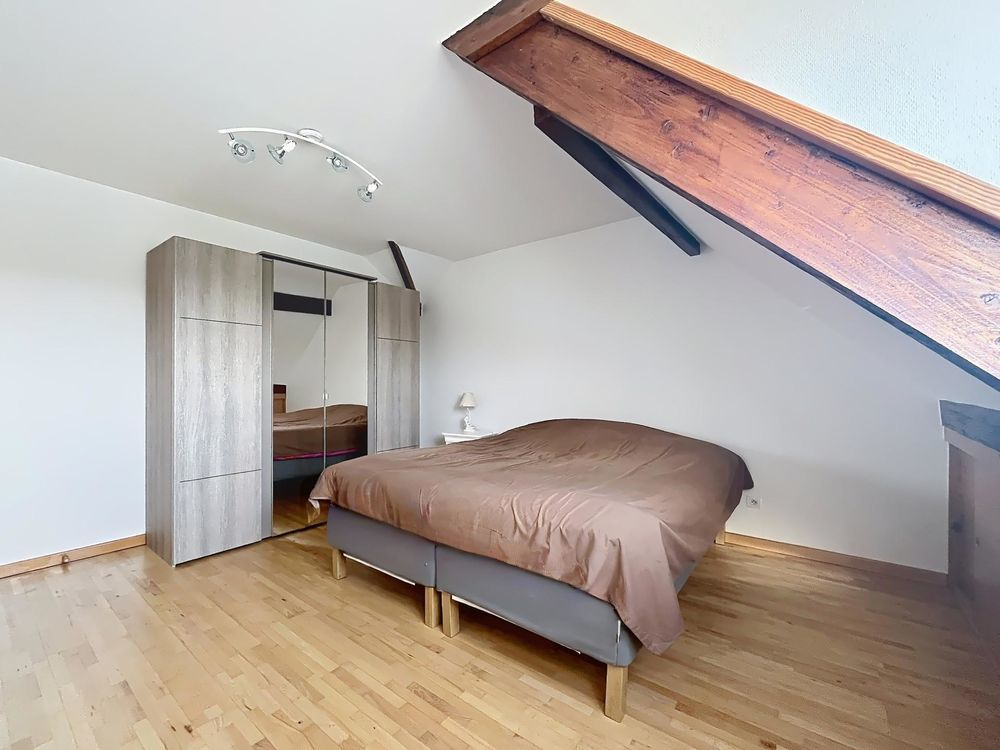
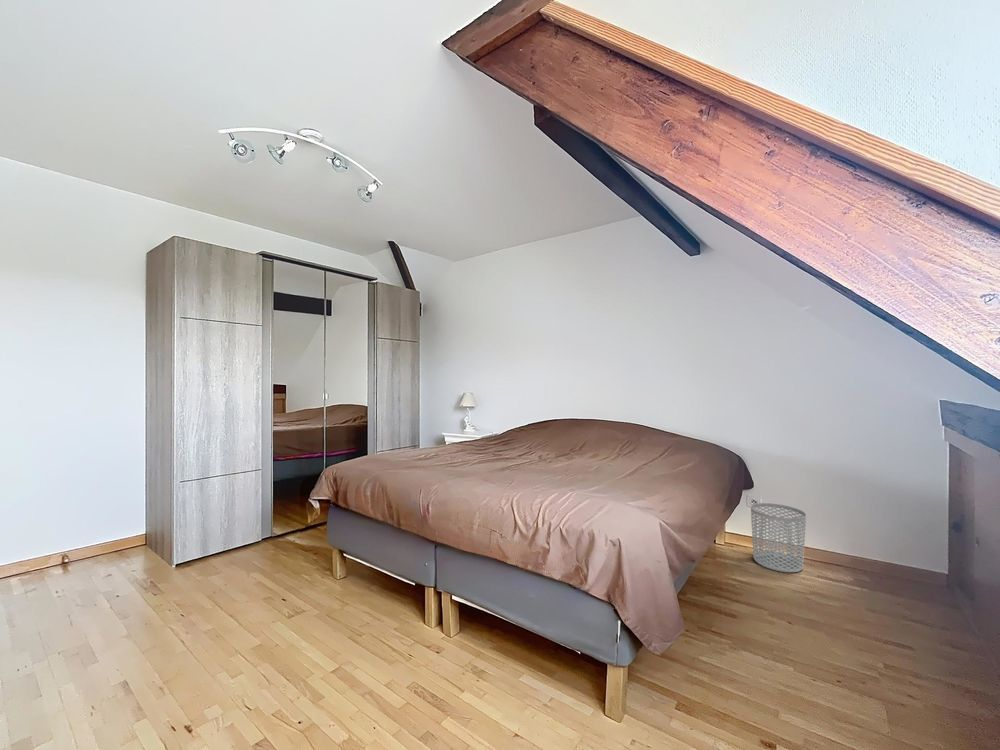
+ waste bin [750,502,807,573]
